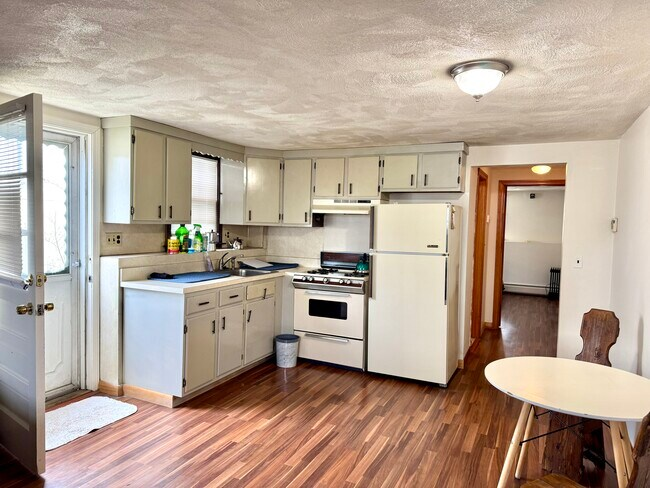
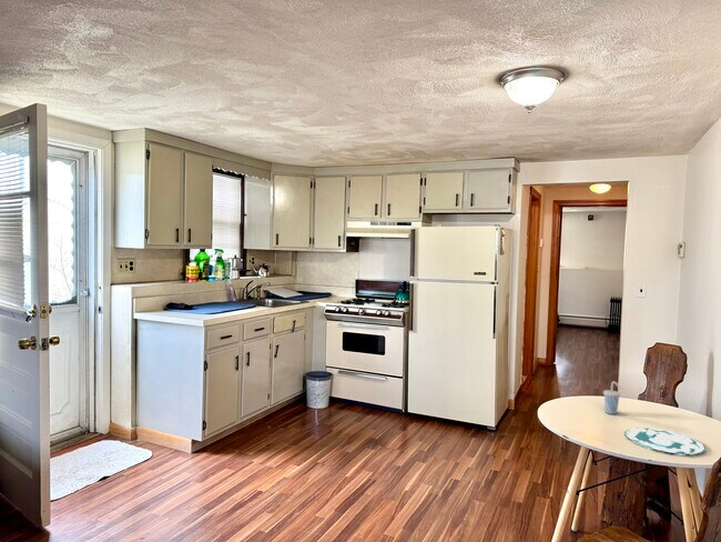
+ plate [623,426,707,455]
+ cup [602,381,622,415]
